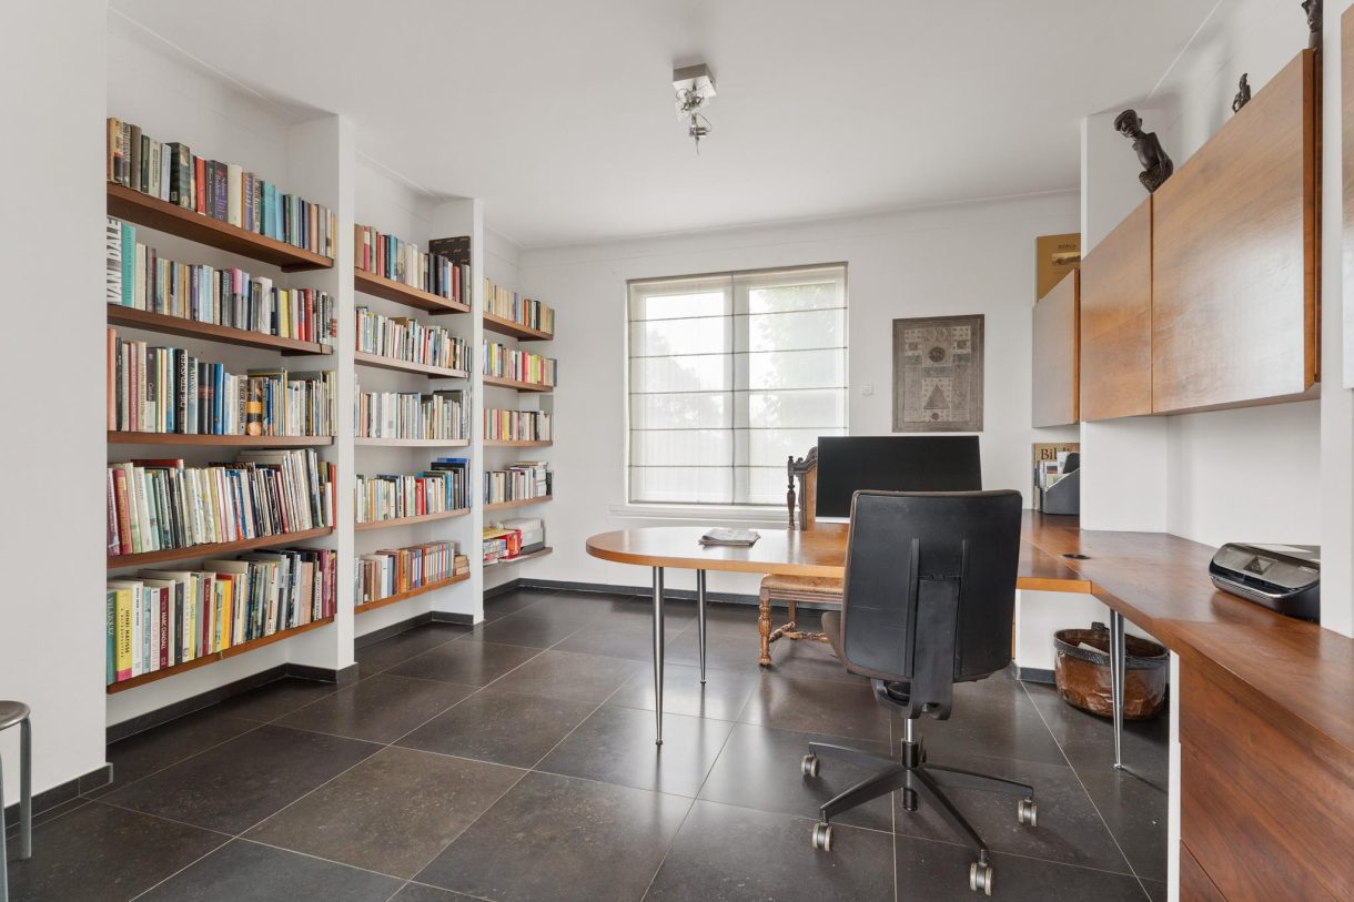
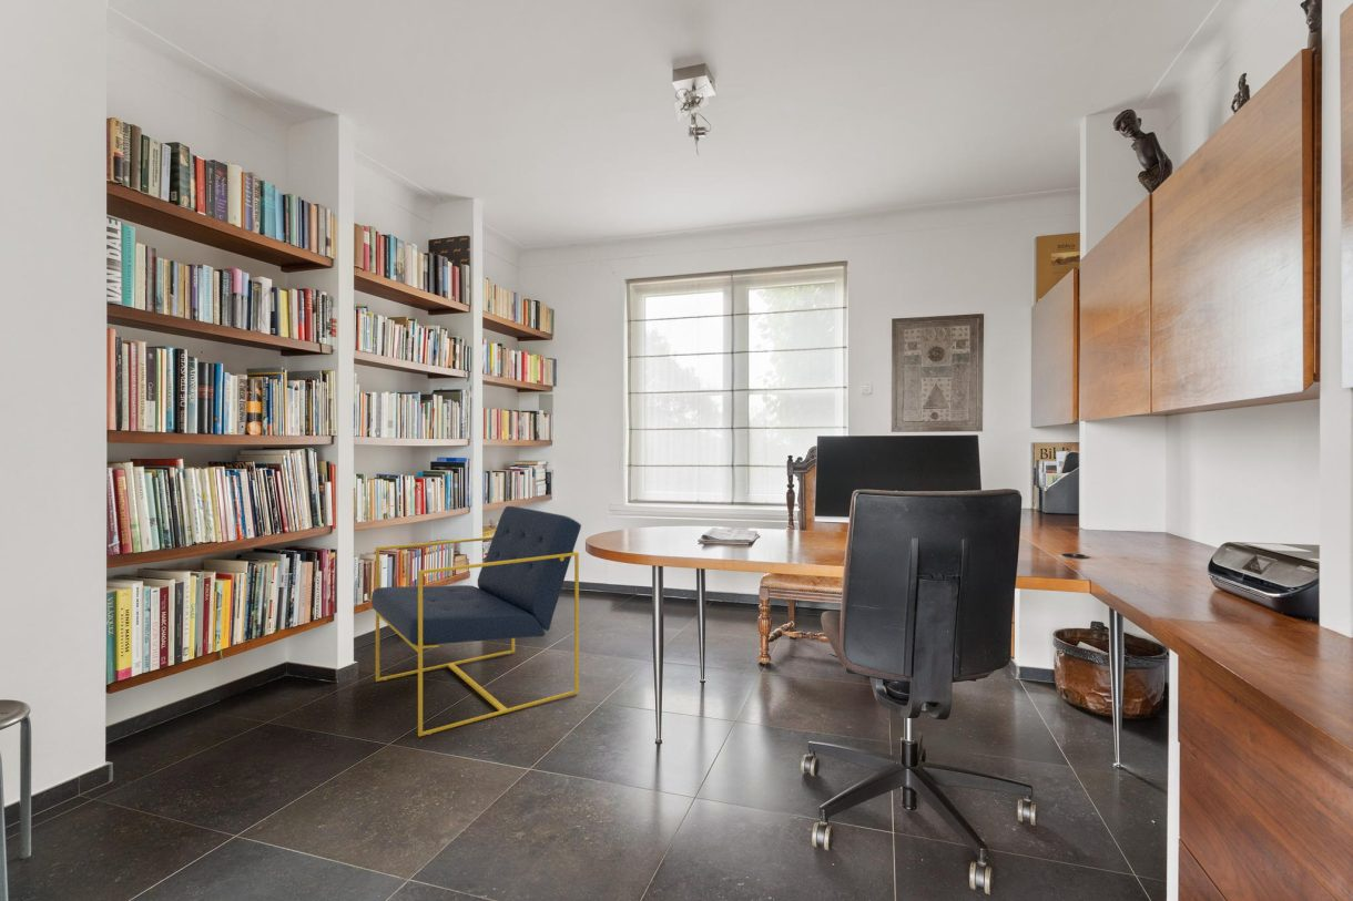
+ armchair [370,505,582,738]
